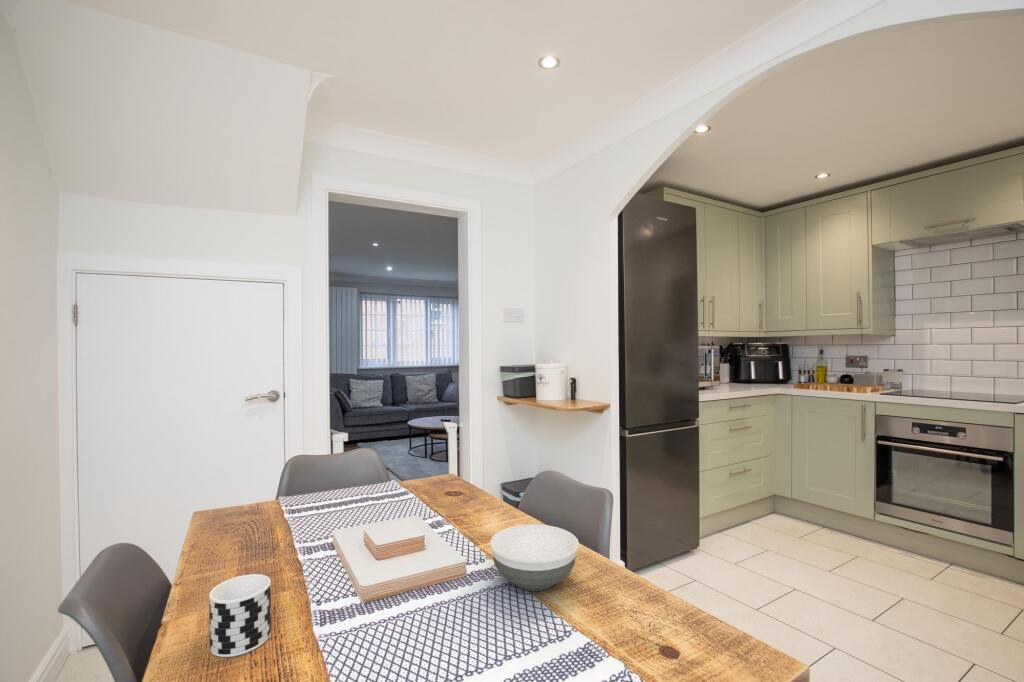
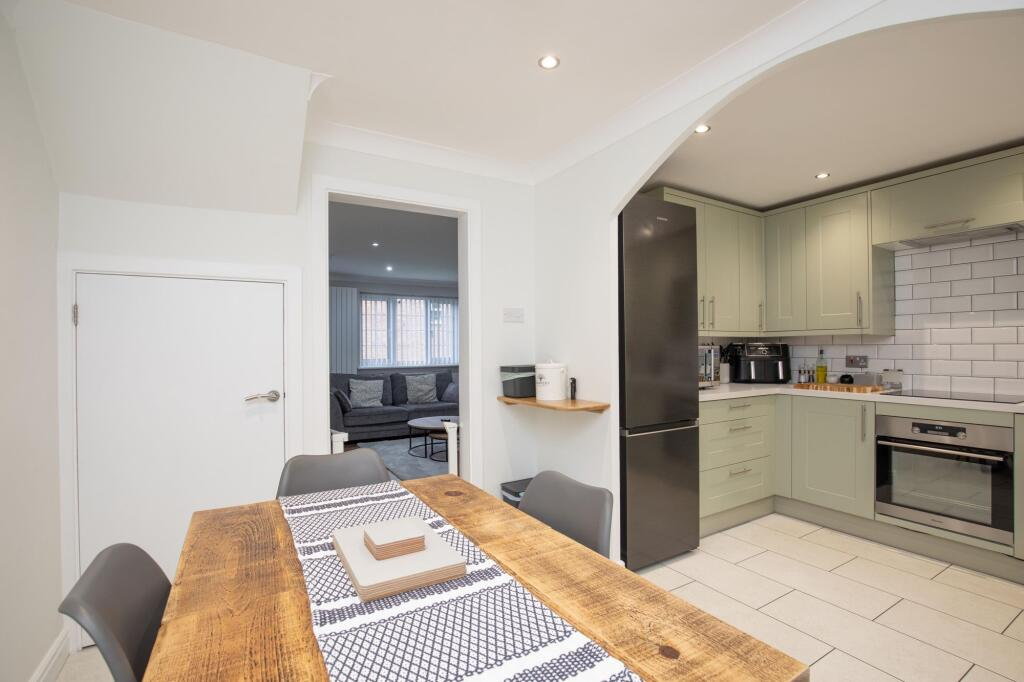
- bowl [489,523,580,592]
- cup [208,573,272,658]
